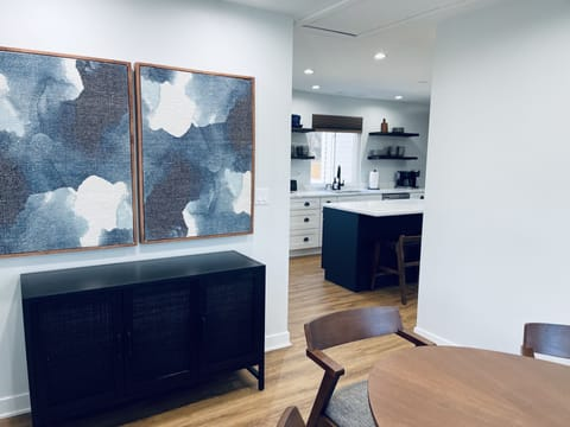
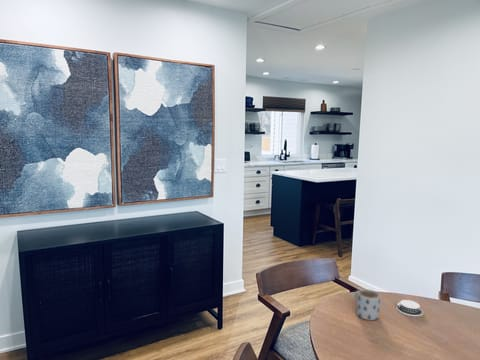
+ mug [353,288,382,321]
+ architectural model [395,299,424,317]
